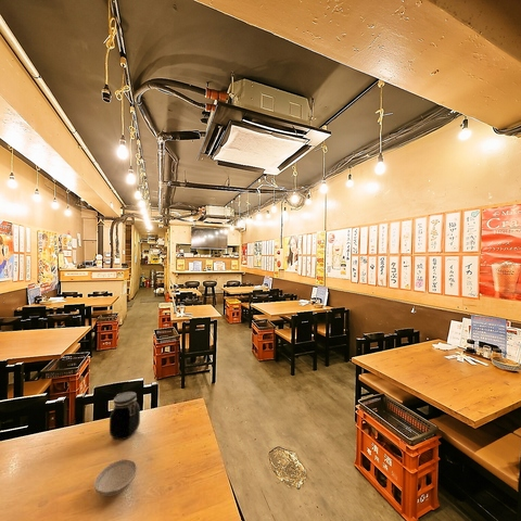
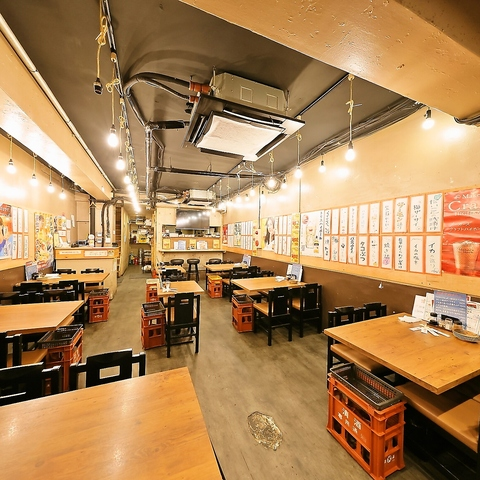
- jar [109,391,141,441]
- bowl [93,458,138,497]
